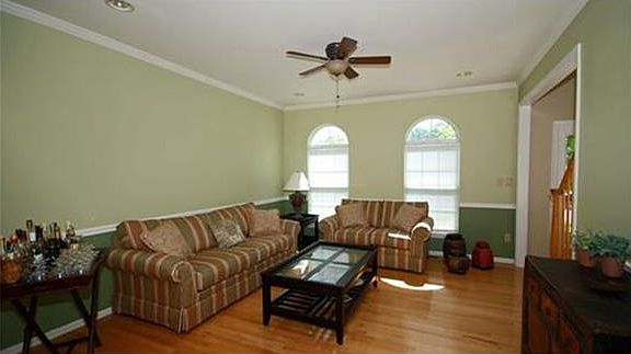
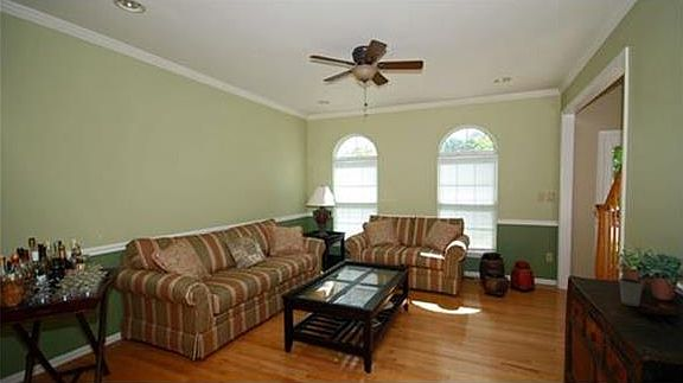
+ dixie cup [618,276,645,307]
